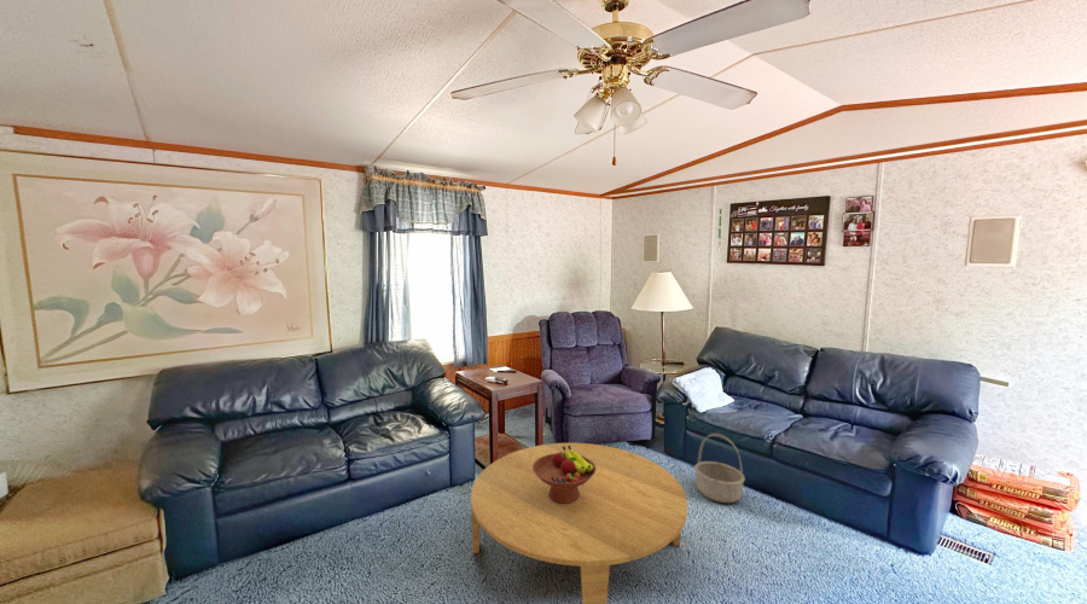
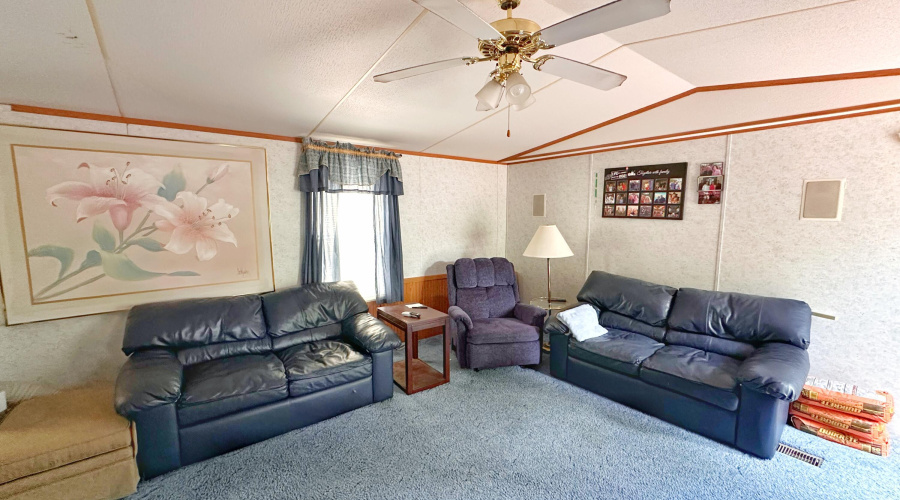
- coffee table [470,442,688,604]
- fruit bowl [533,446,597,504]
- basket [693,432,746,504]
